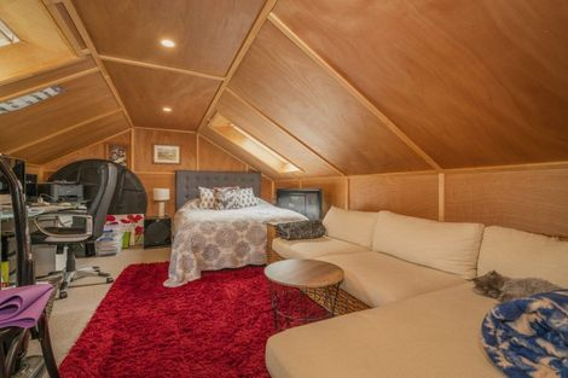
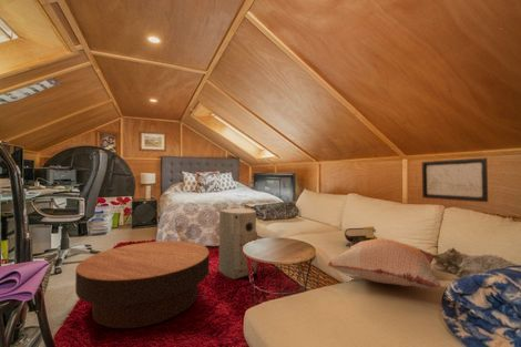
+ decorative pillow [327,237,442,289]
+ air purifier [217,207,258,280]
+ wall art [421,156,489,203]
+ coffee table [74,239,211,329]
+ book [344,226,378,244]
